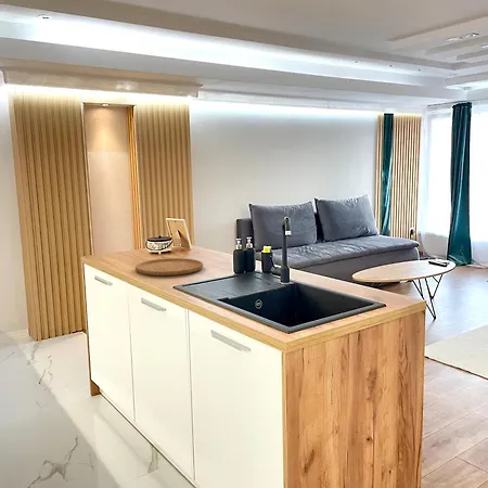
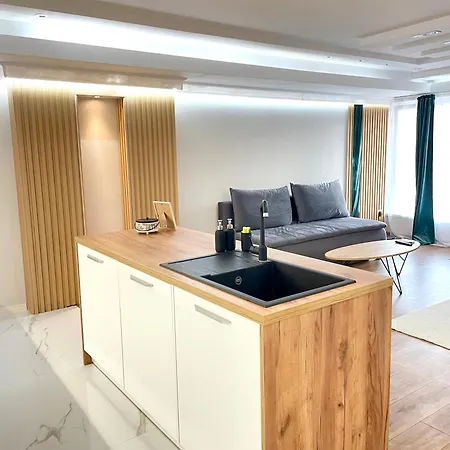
- cutting board [134,257,204,277]
